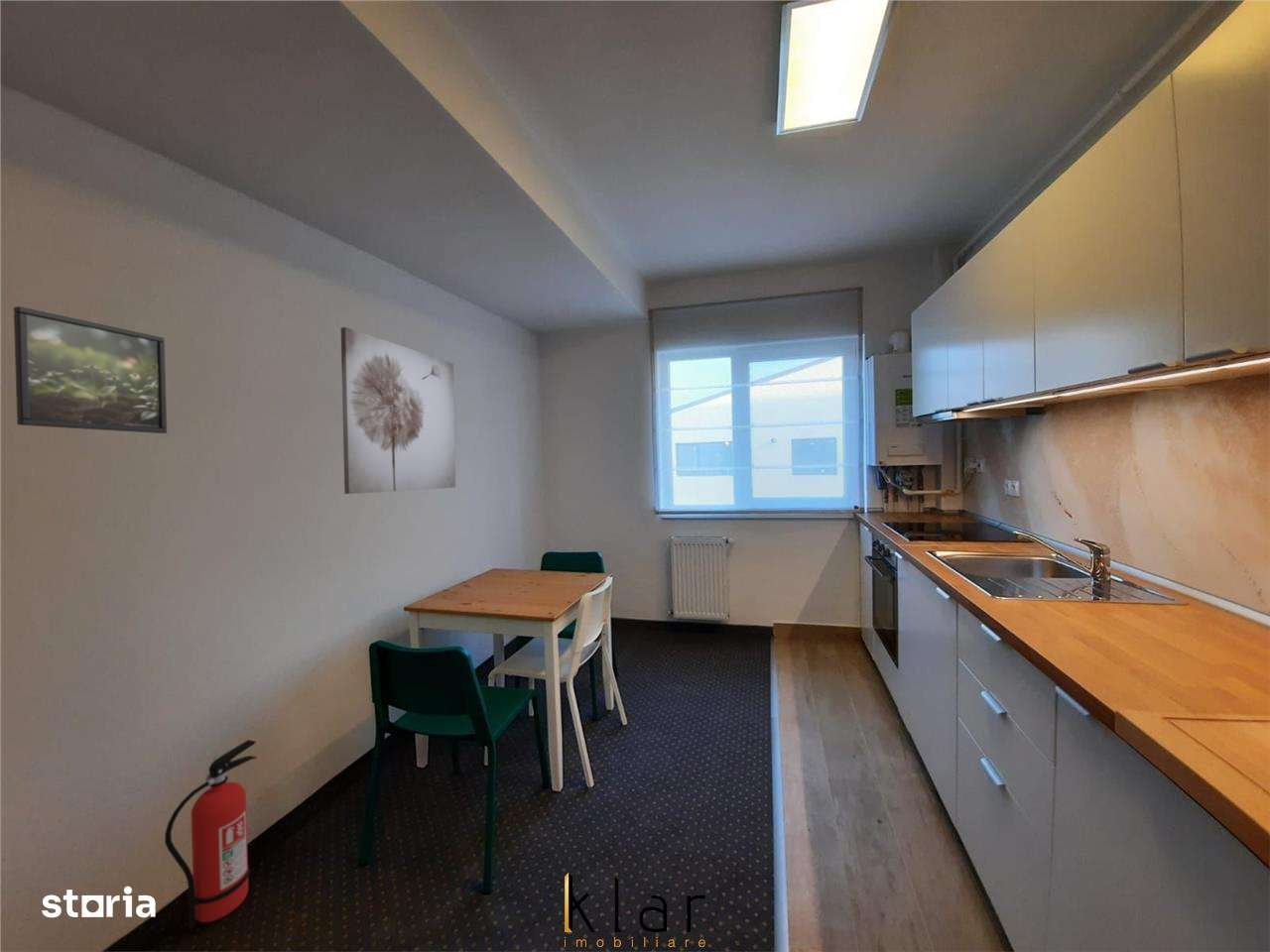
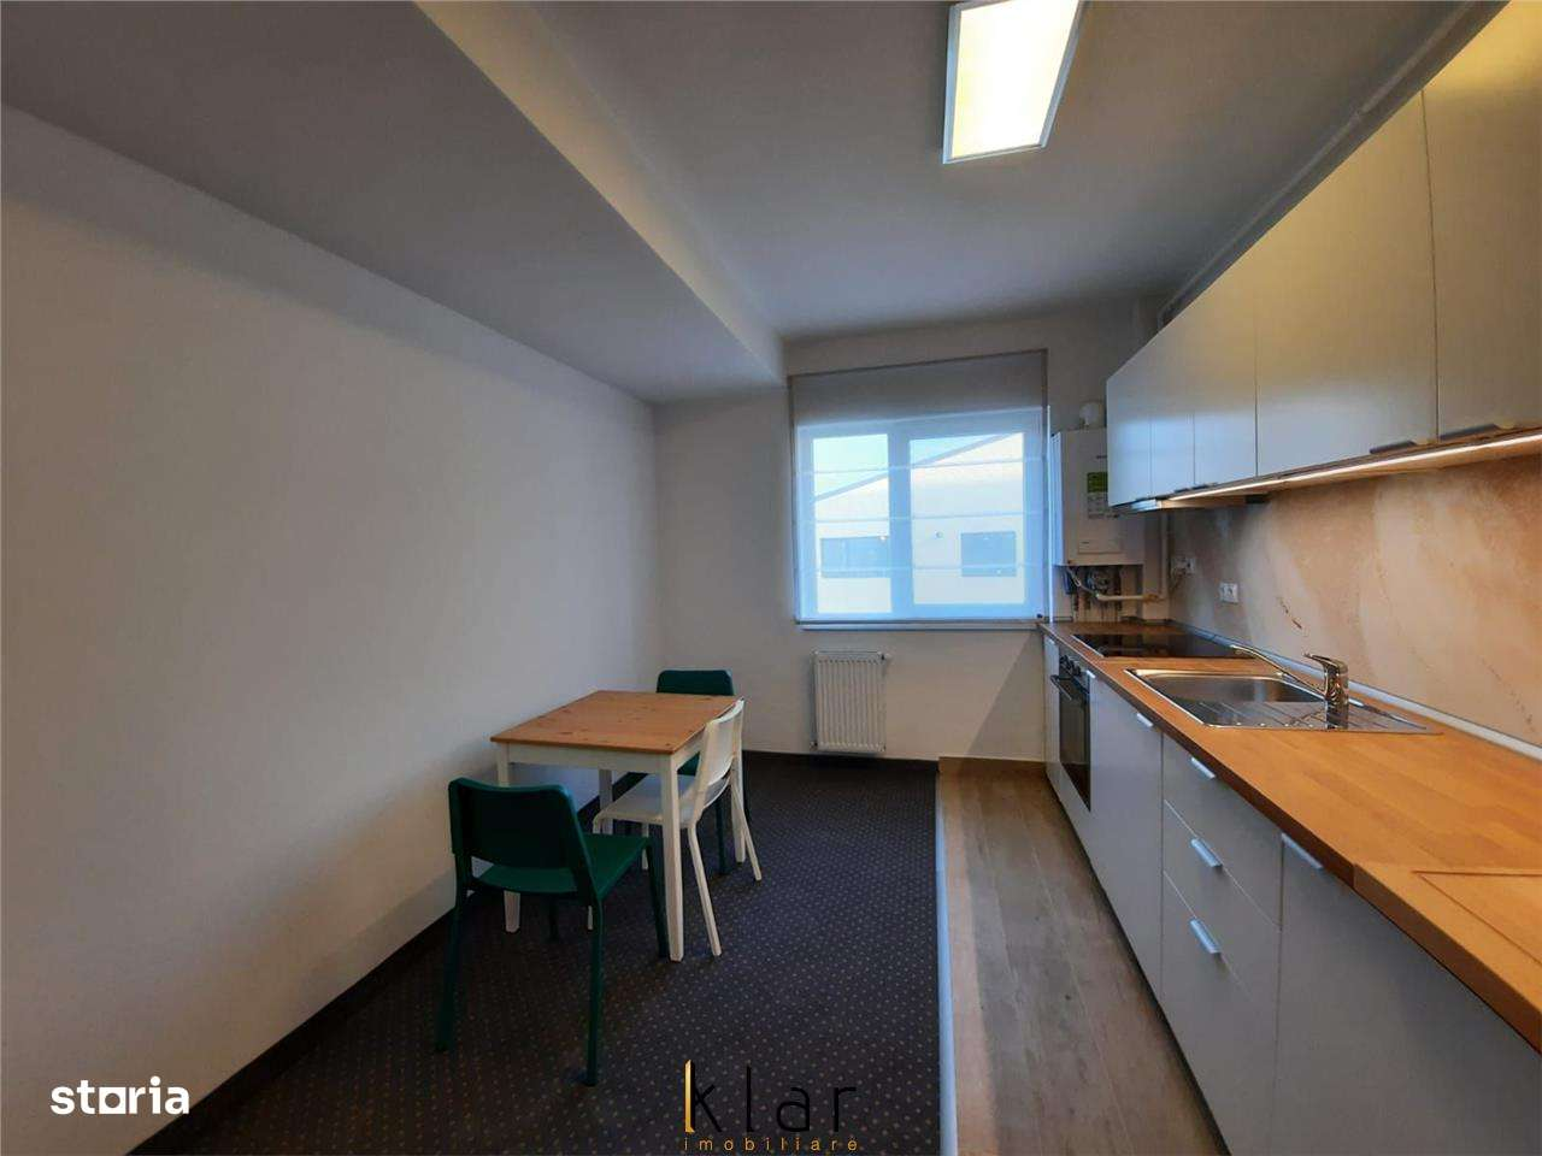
- fire extinguisher [164,739,258,930]
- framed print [13,305,168,434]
- wall art [340,326,456,495]
